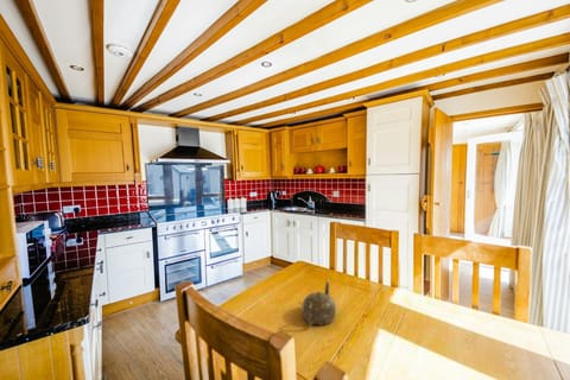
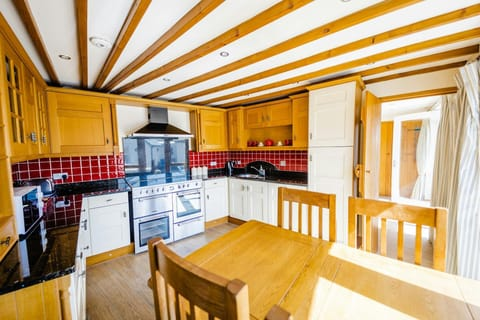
- teapot [300,278,337,328]
